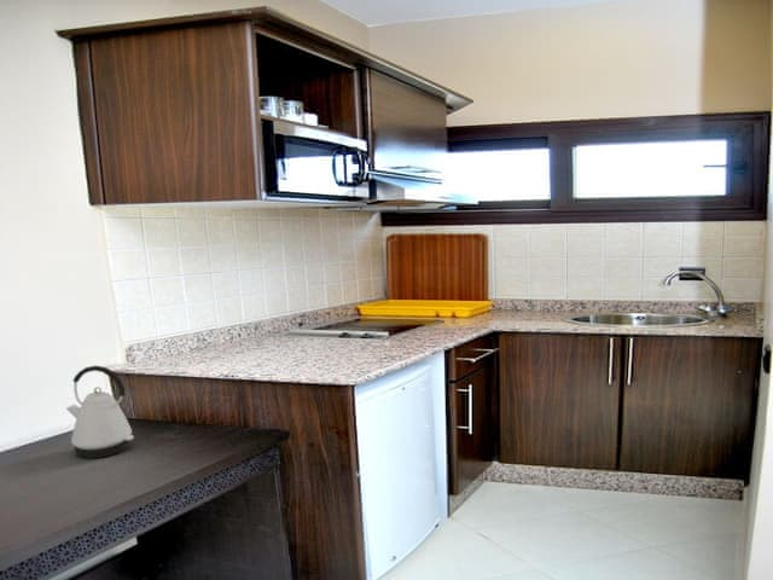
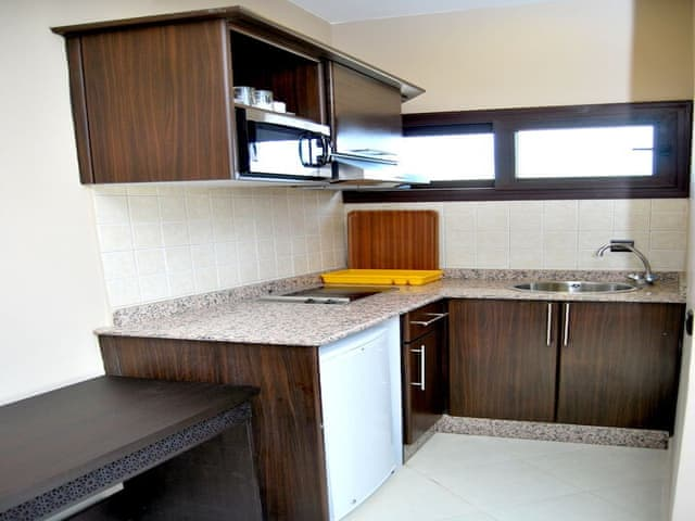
- kettle [65,364,135,459]
